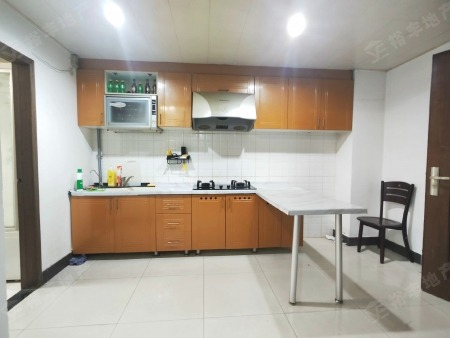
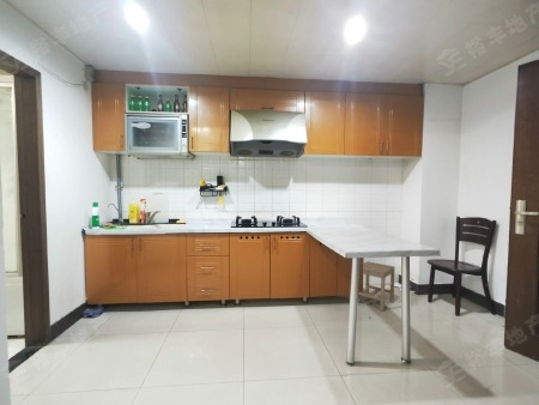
+ stool [357,260,396,312]
